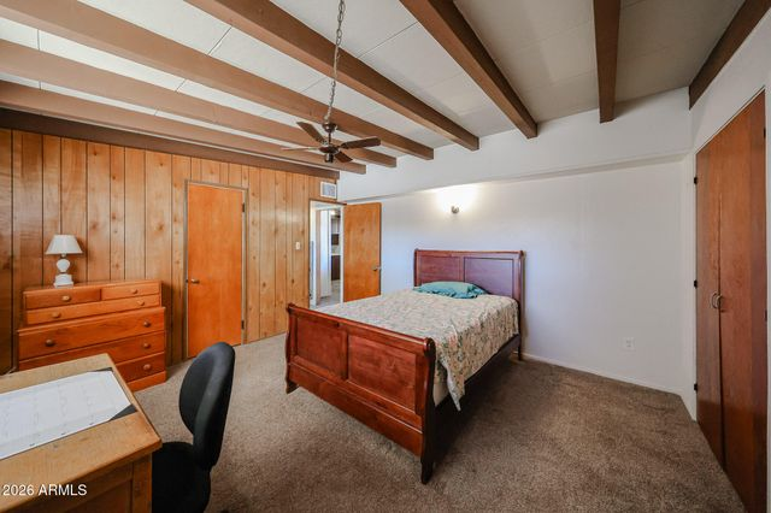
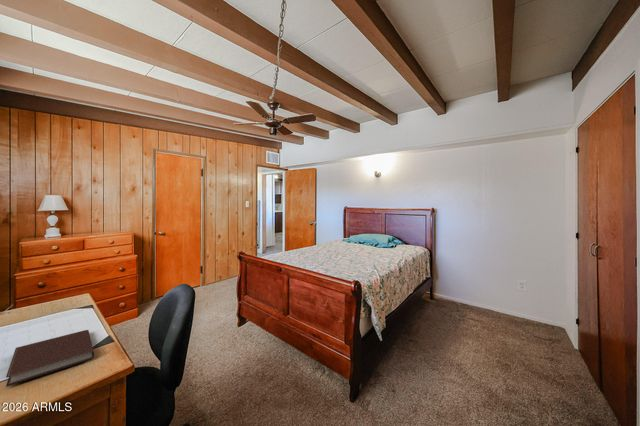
+ notebook [5,329,95,388]
